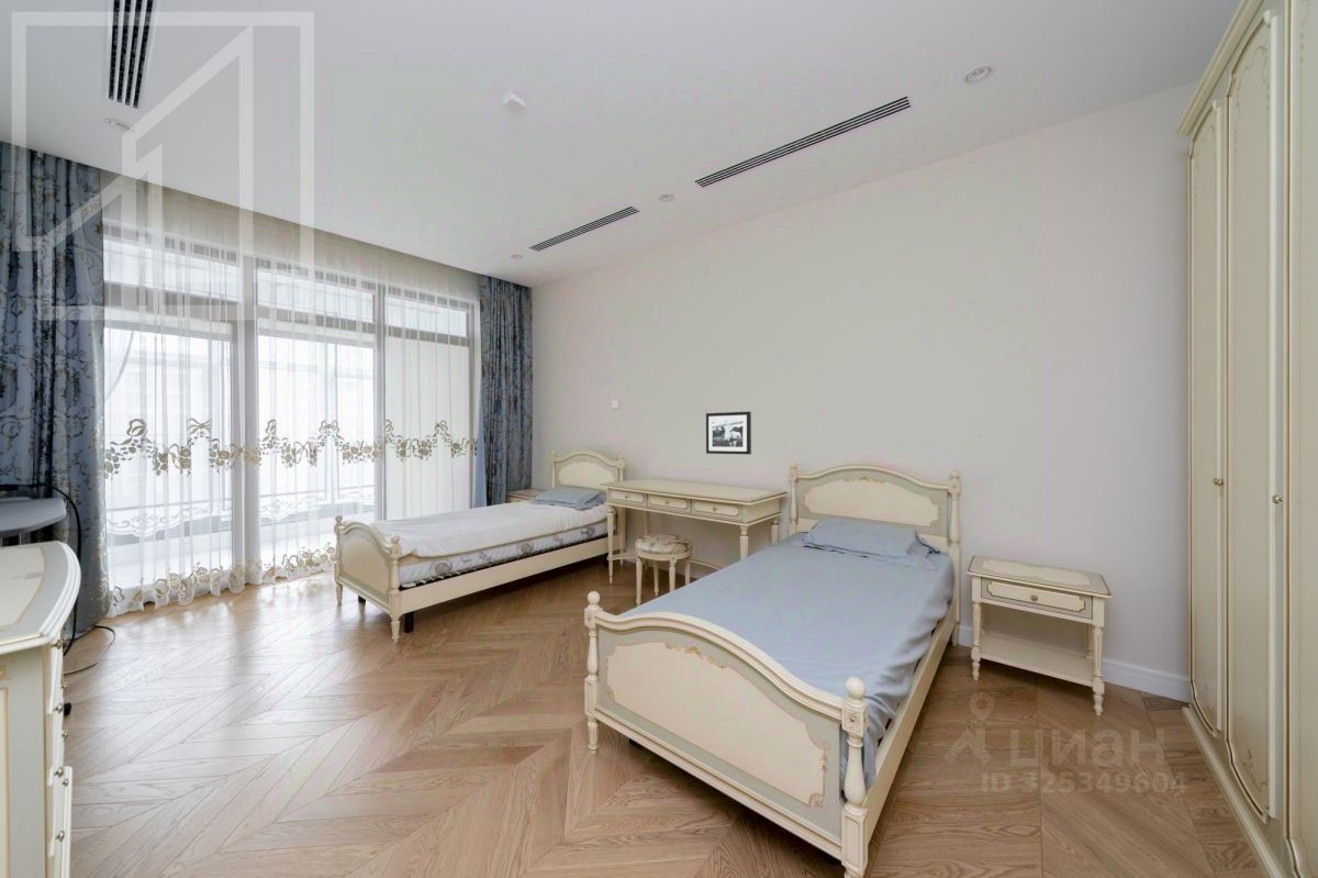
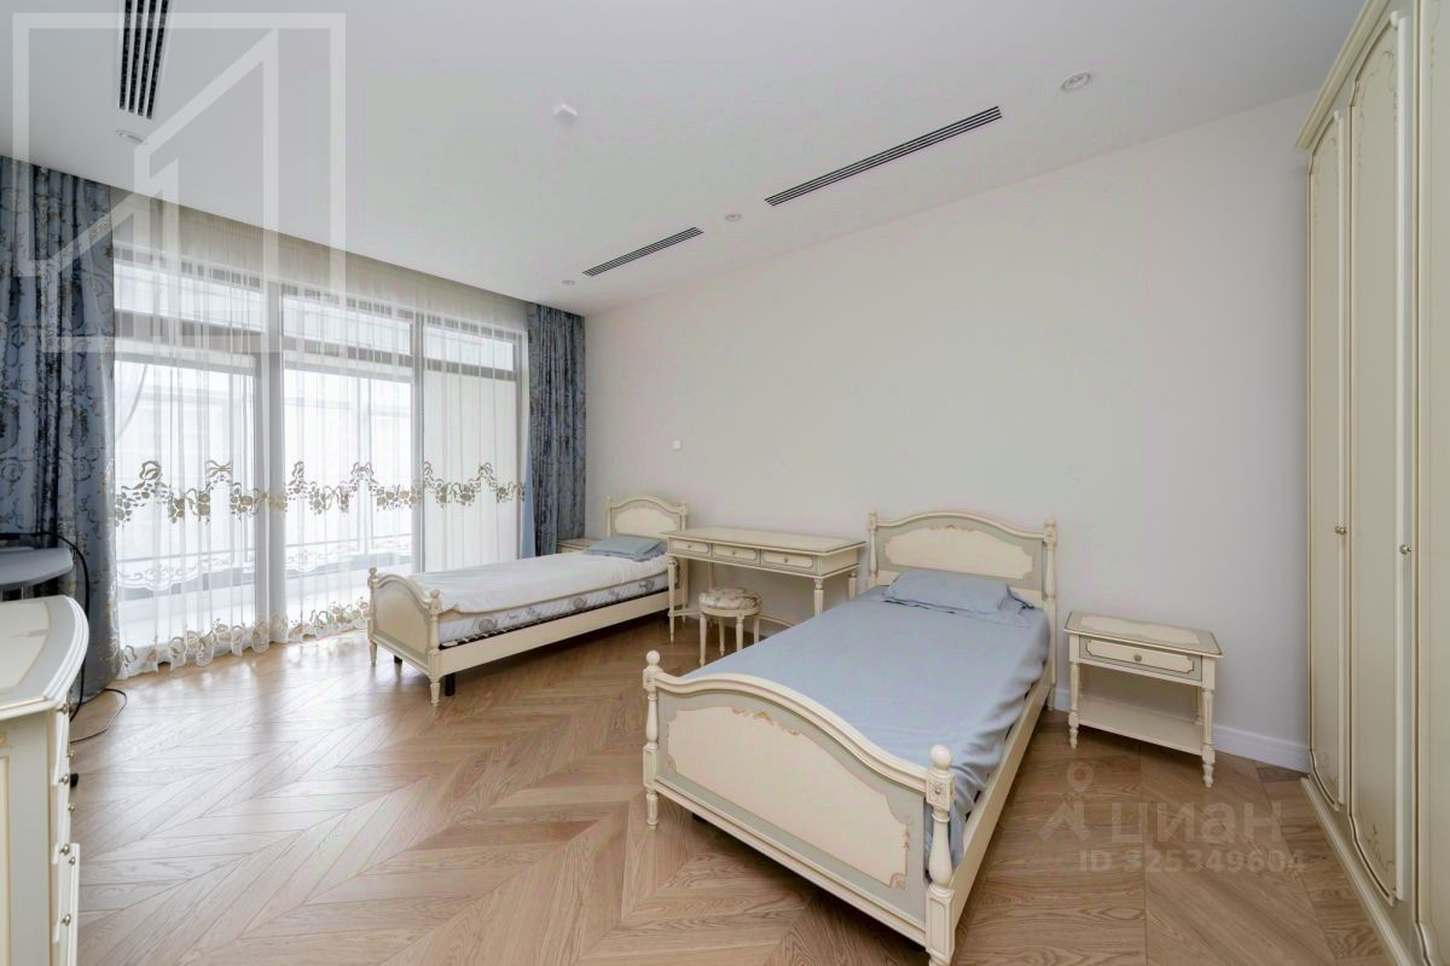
- picture frame [705,410,752,455]
